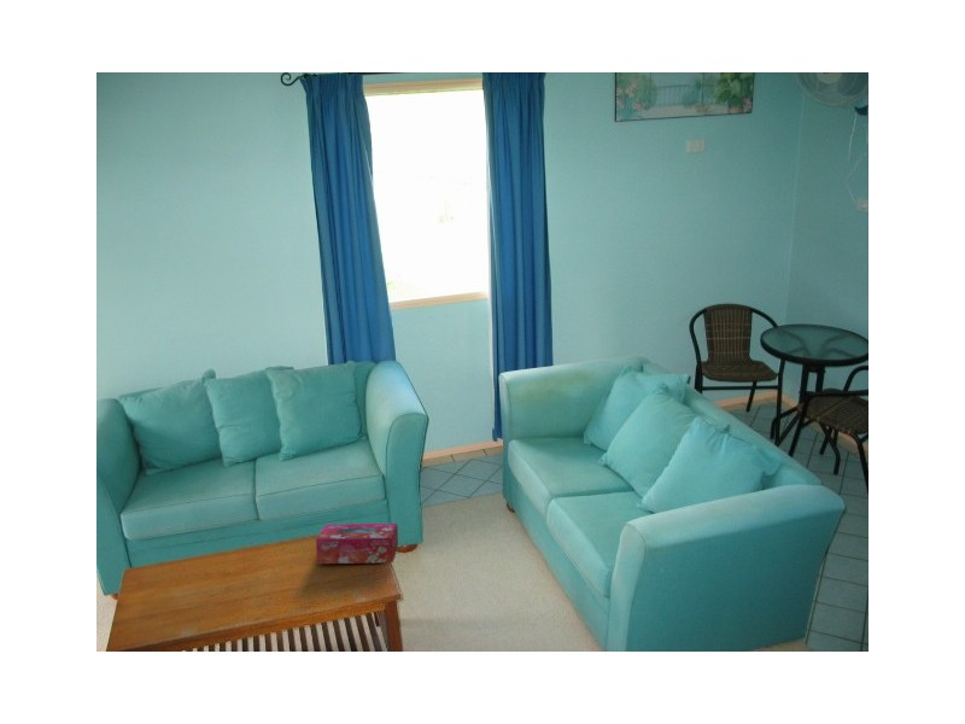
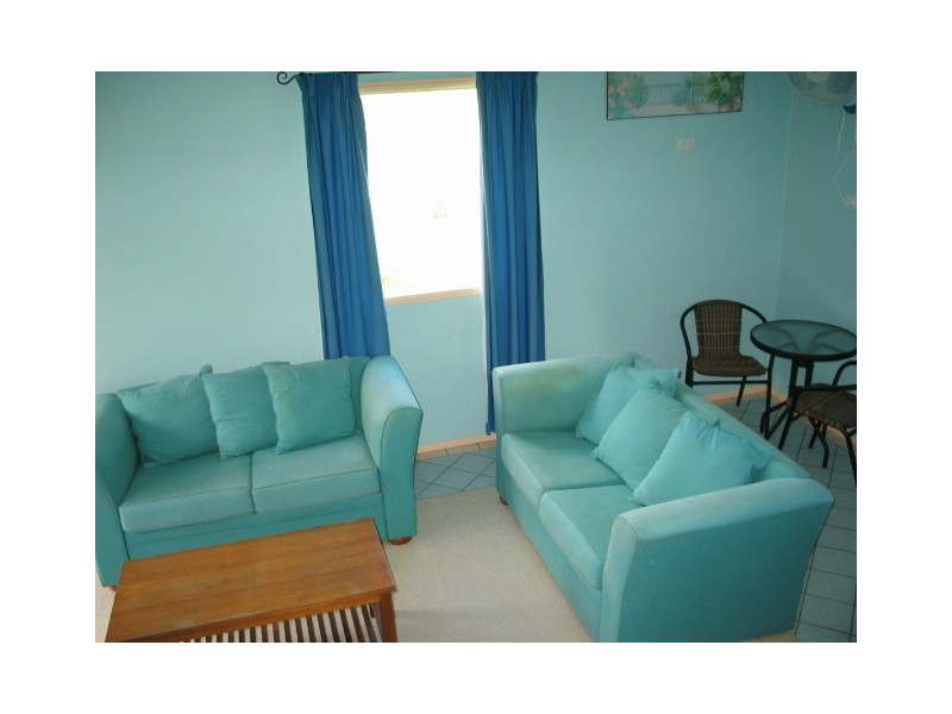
- tissue box [315,522,399,565]
